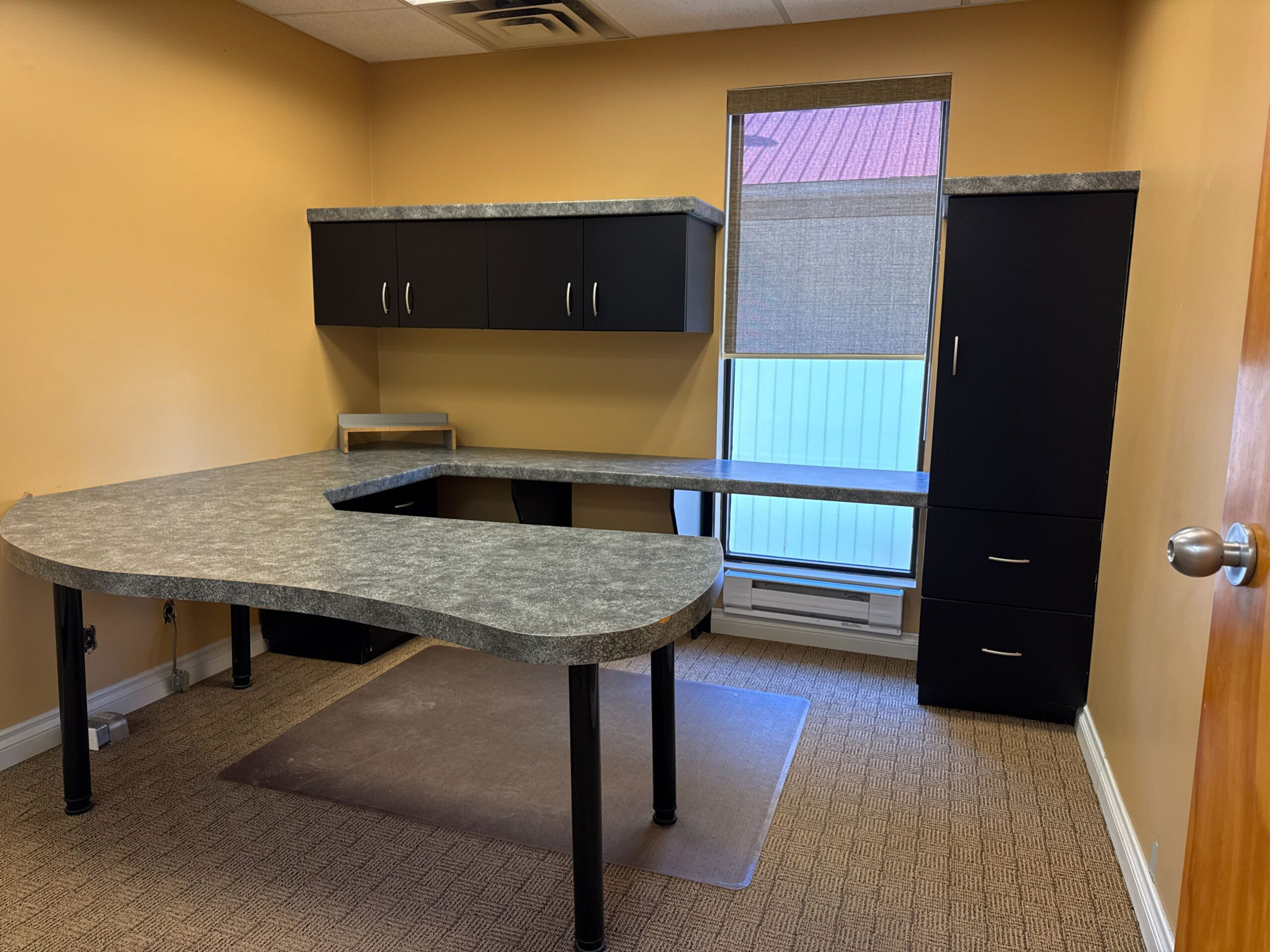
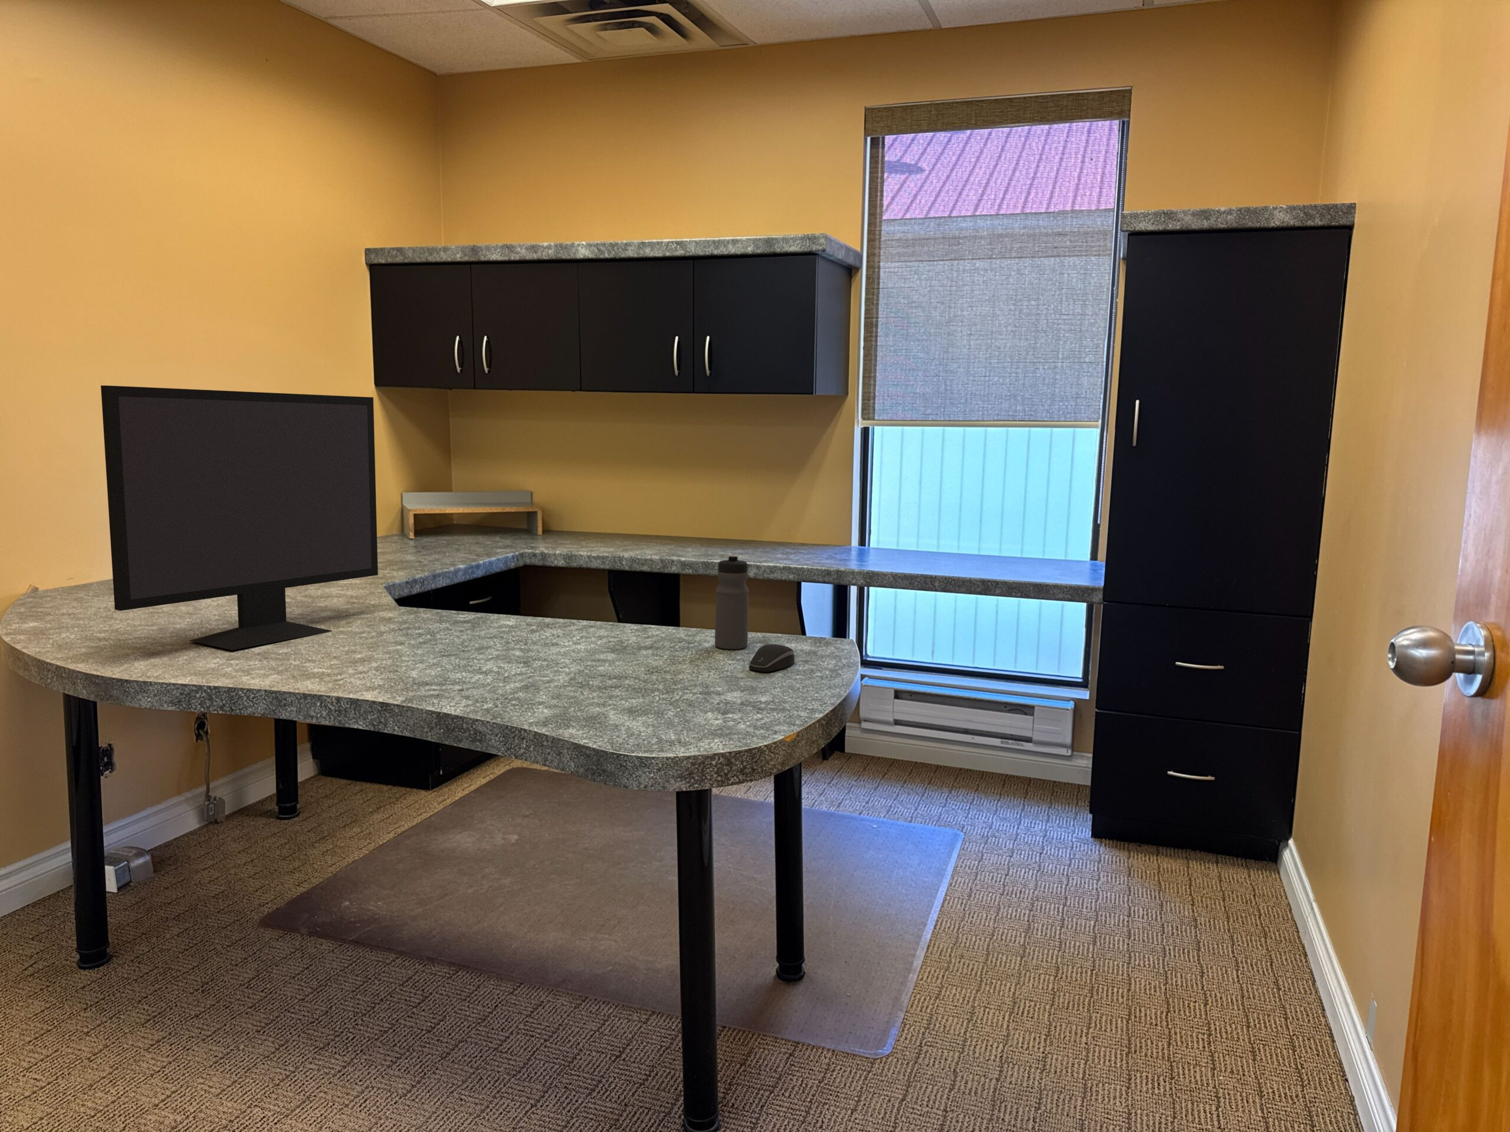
+ monitor [100,385,378,650]
+ computer mouse [749,643,795,673]
+ water bottle [715,554,749,650]
